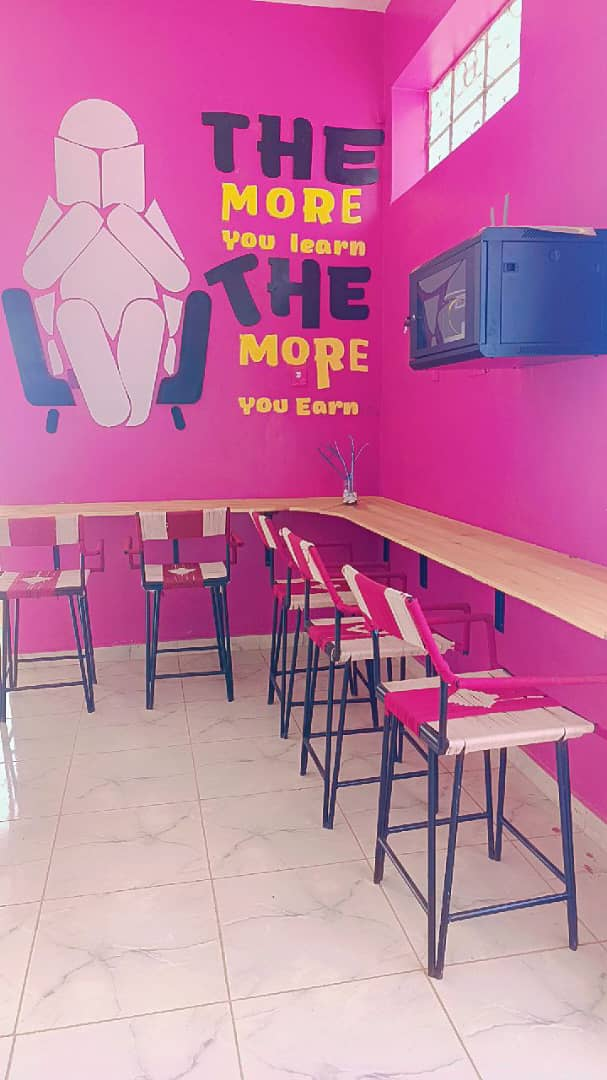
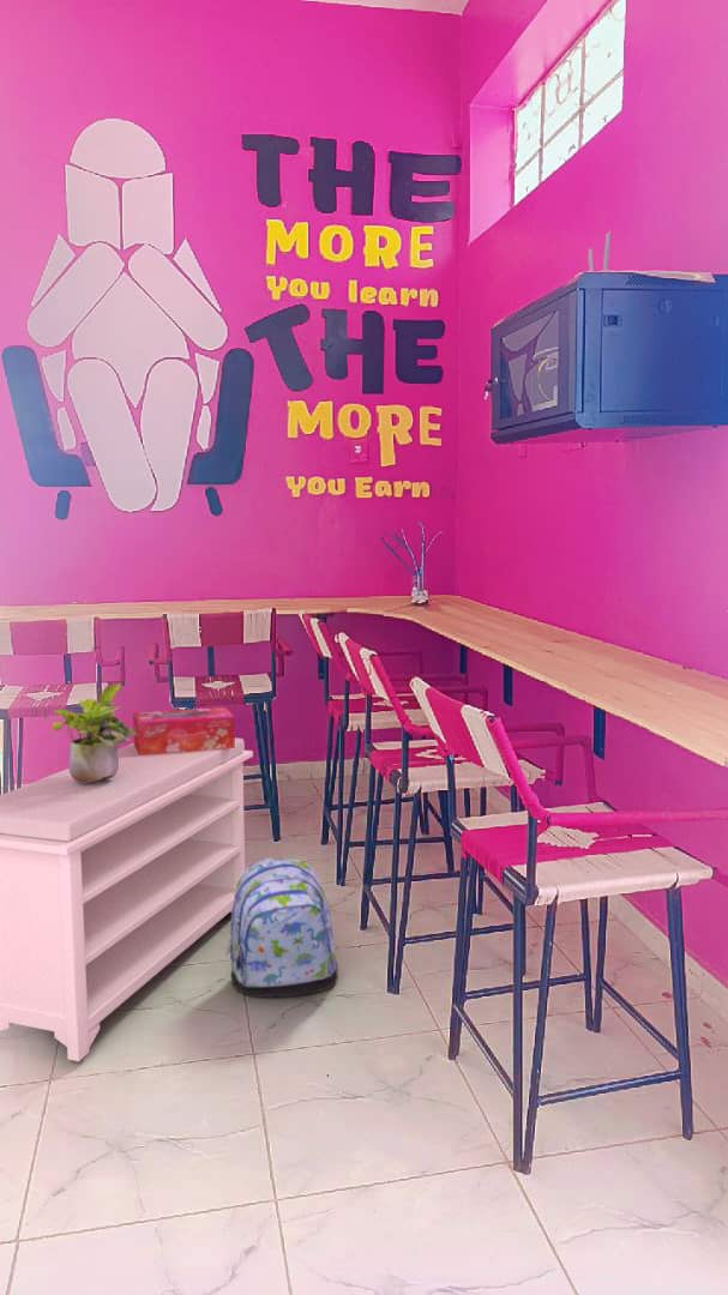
+ backpack [224,856,338,999]
+ bench [0,737,254,1062]
+ tissue box [132,706,235,755]
+ potted plant [52,682,139,783]
